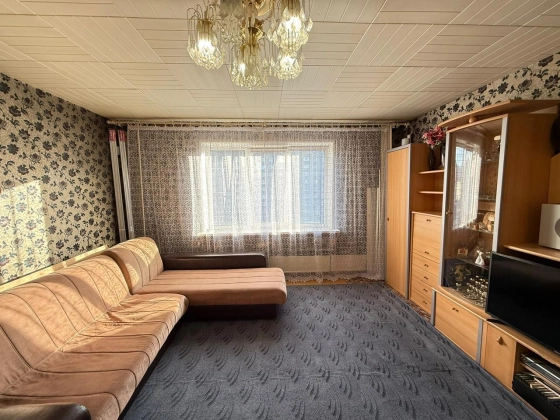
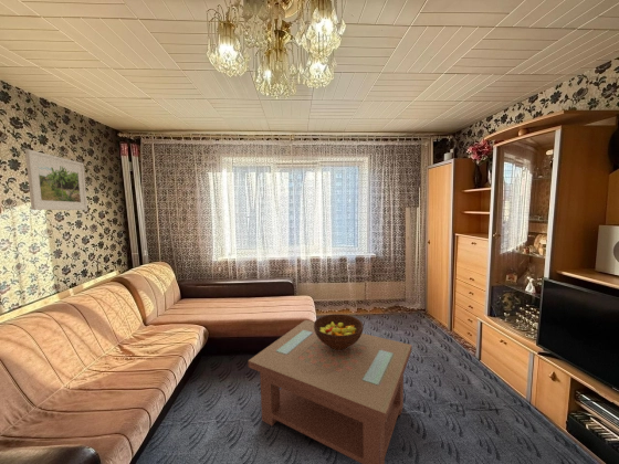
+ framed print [24,148,88,211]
+ coffee table [248,319,413,464]
+ fruit bowl [314,313,365,350]
